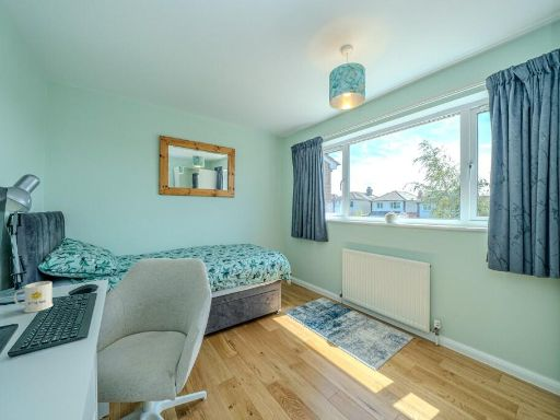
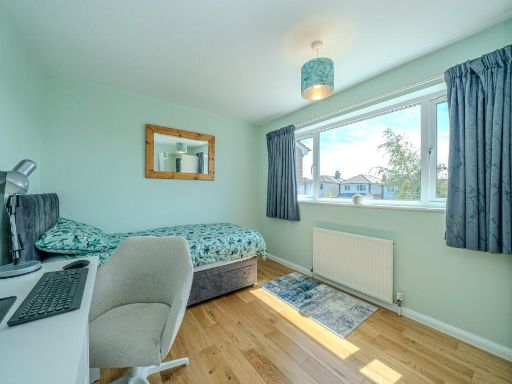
- mug [13,280,55,314]
